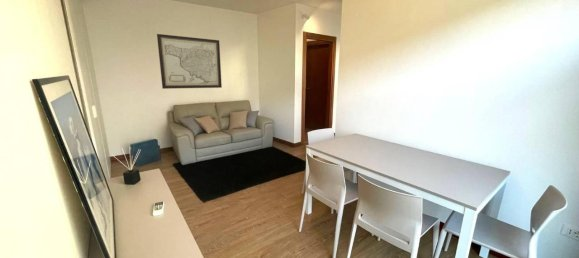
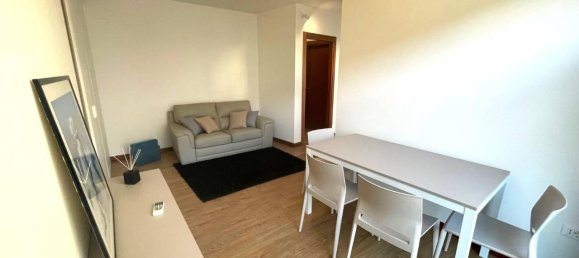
- wall art [156,33,223,90]
